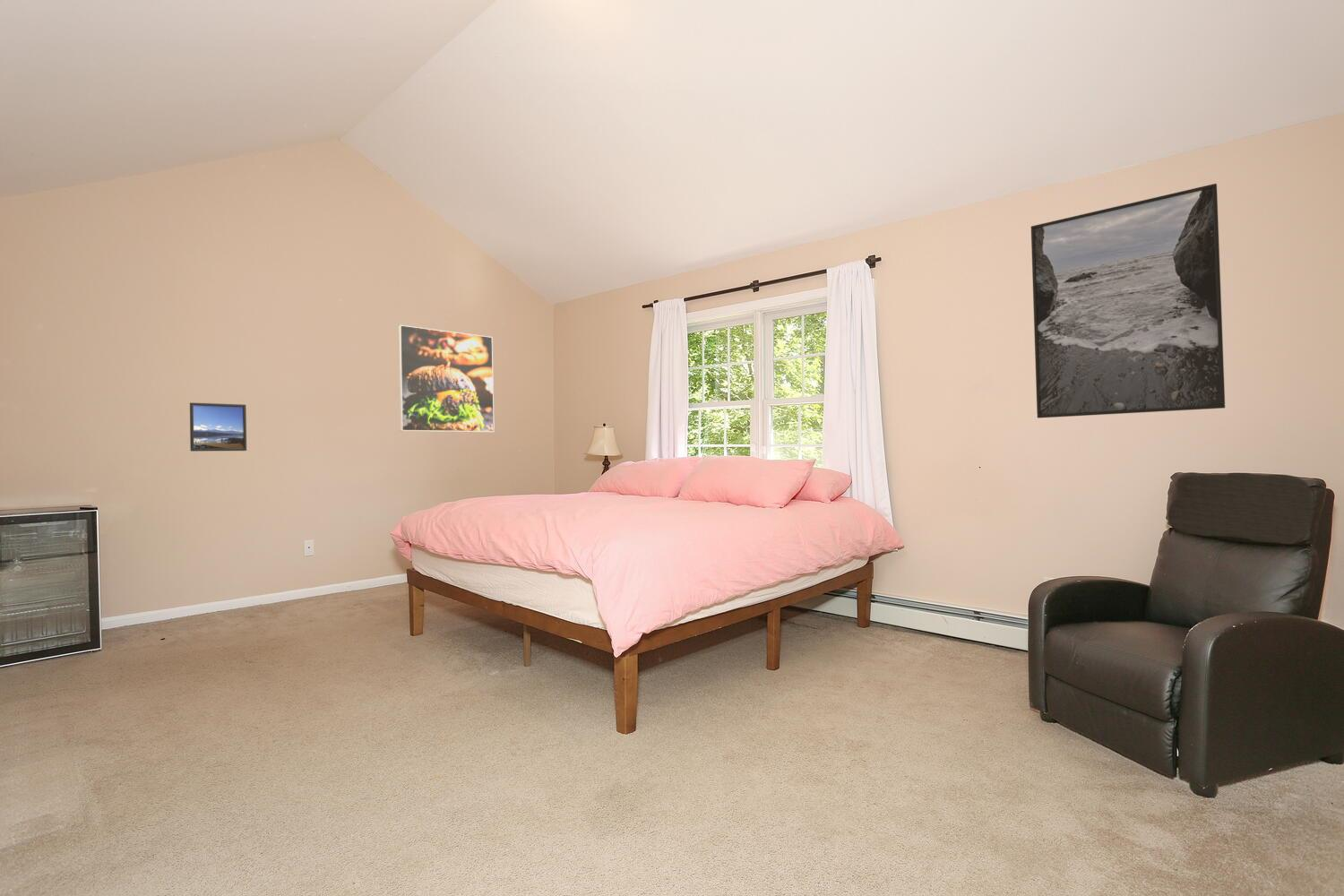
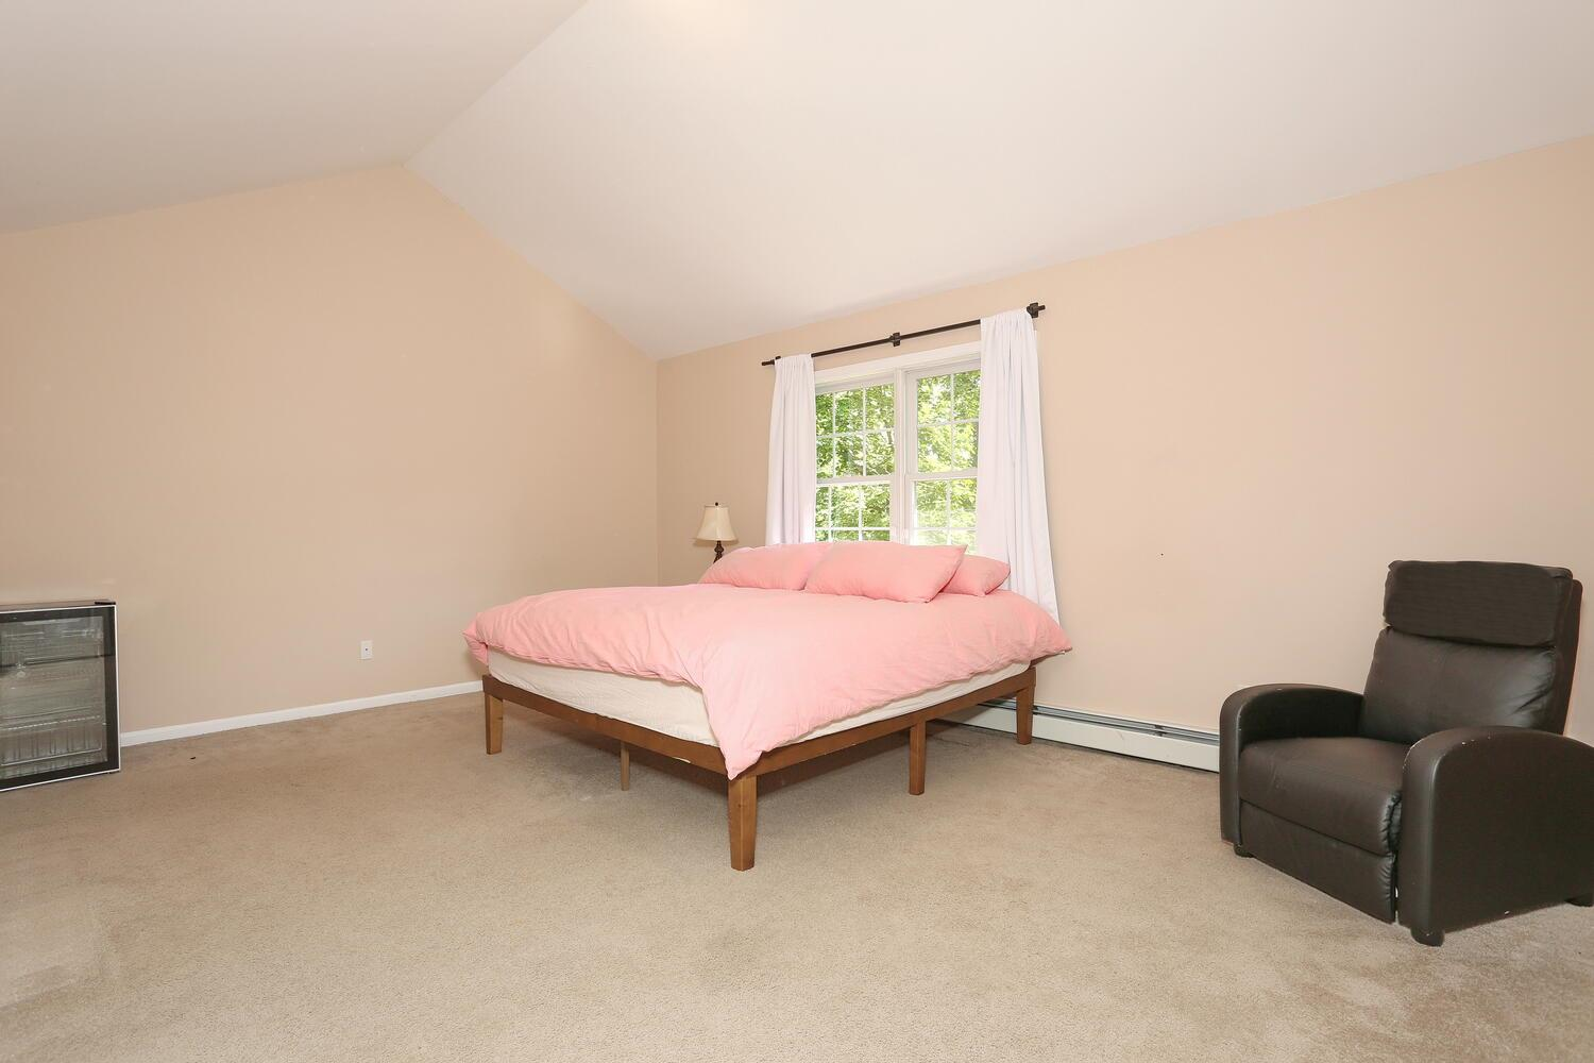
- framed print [189,401,247,452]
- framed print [398,324,495,433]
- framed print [1030,183,1226,419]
